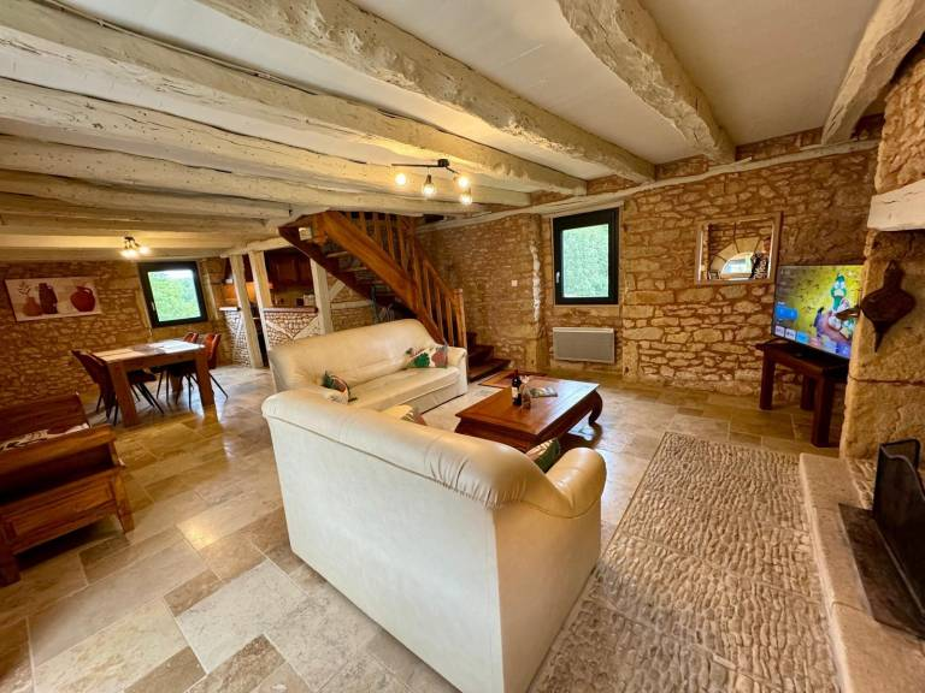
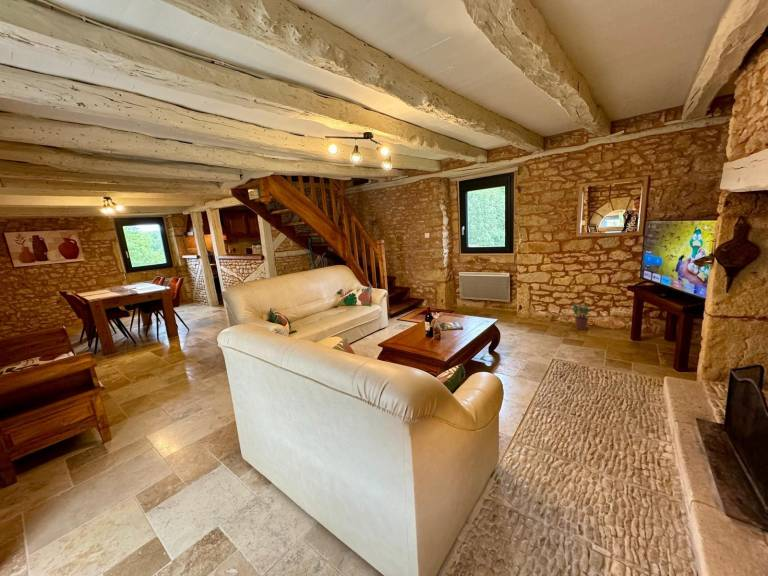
+ potted plant [570,302,591,331]
